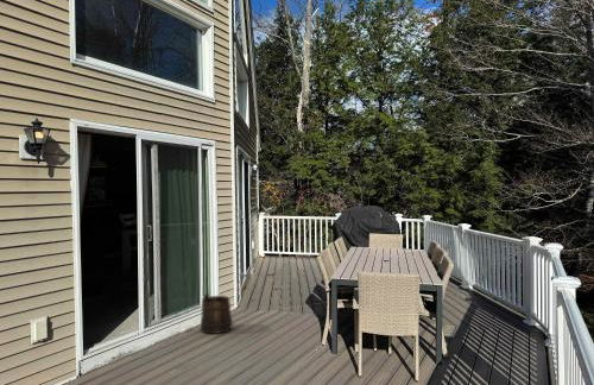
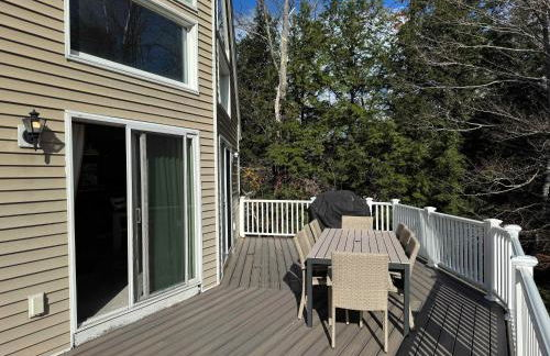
- bucket [200,292,233,335]
